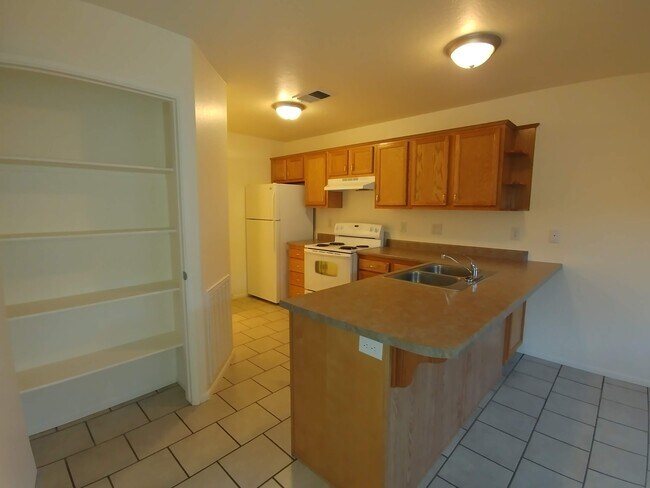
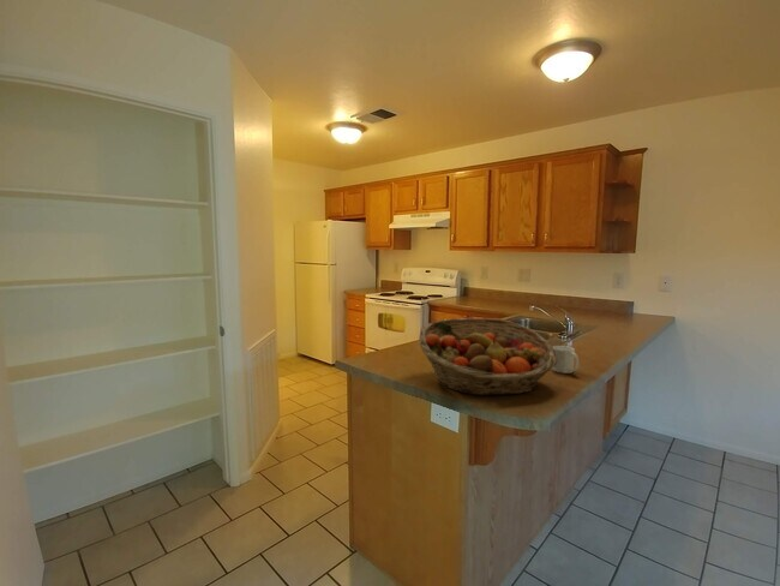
+ fruit basket [418,317,557,396]
+ mug [551,345,580,375]
